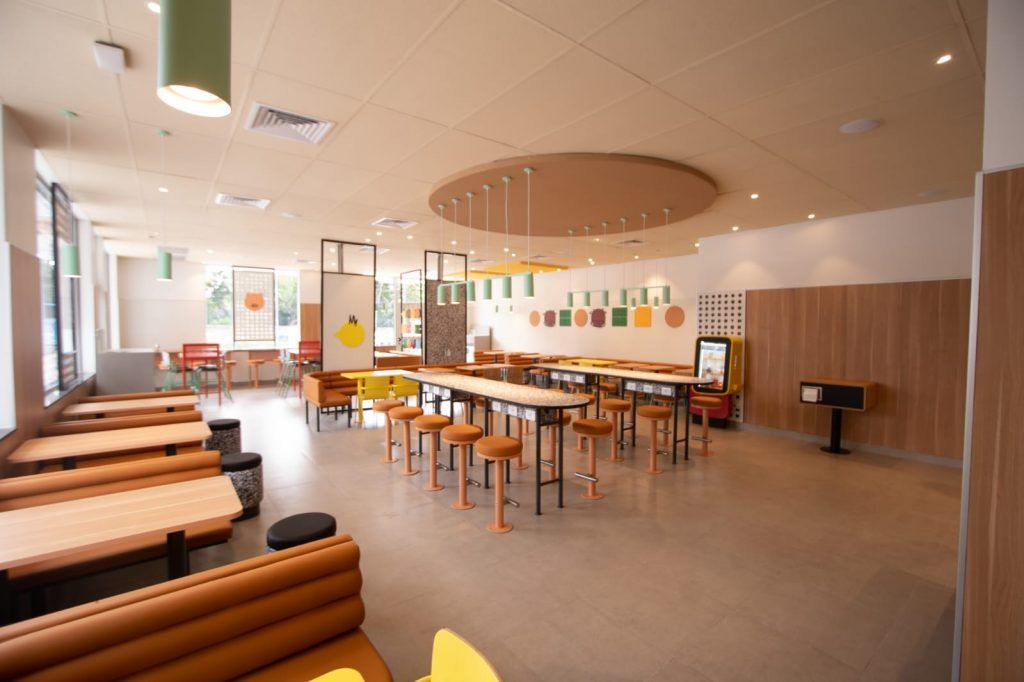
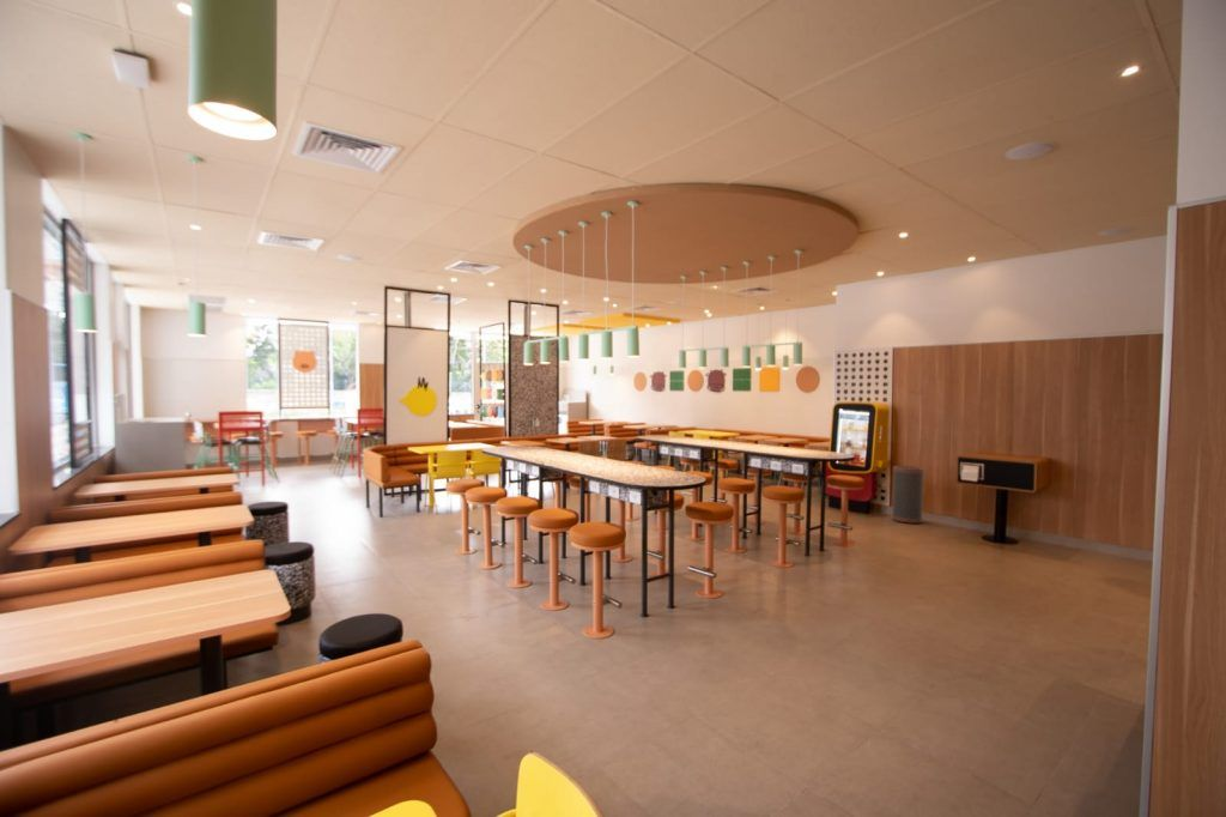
+ trash can [891,465,925,525]
